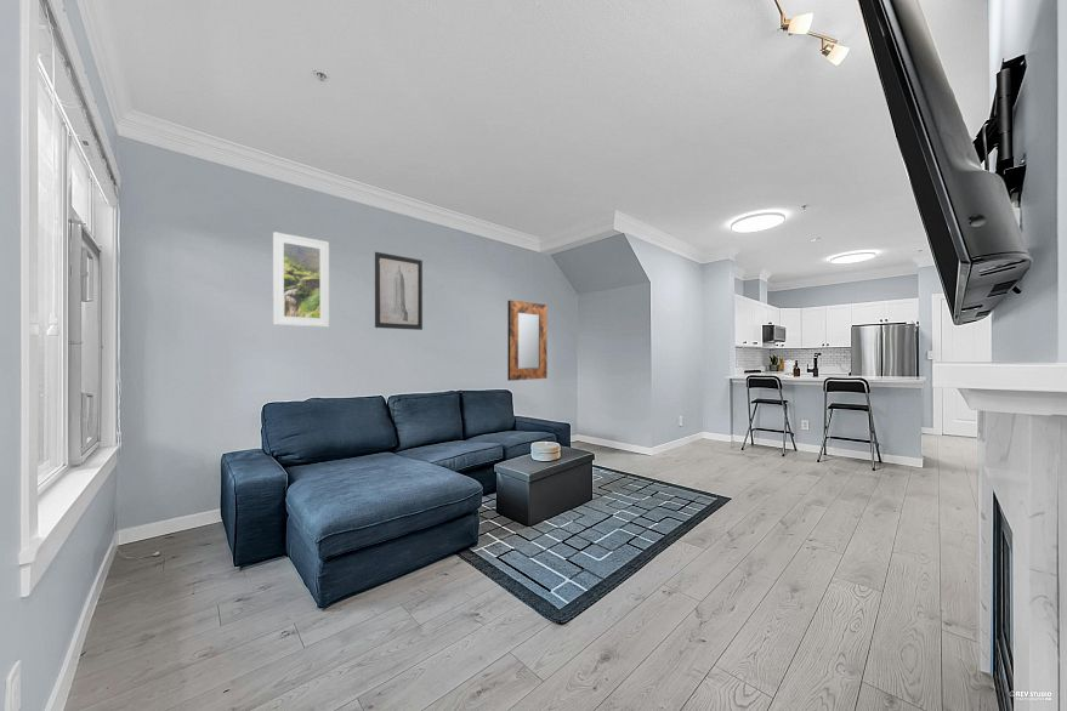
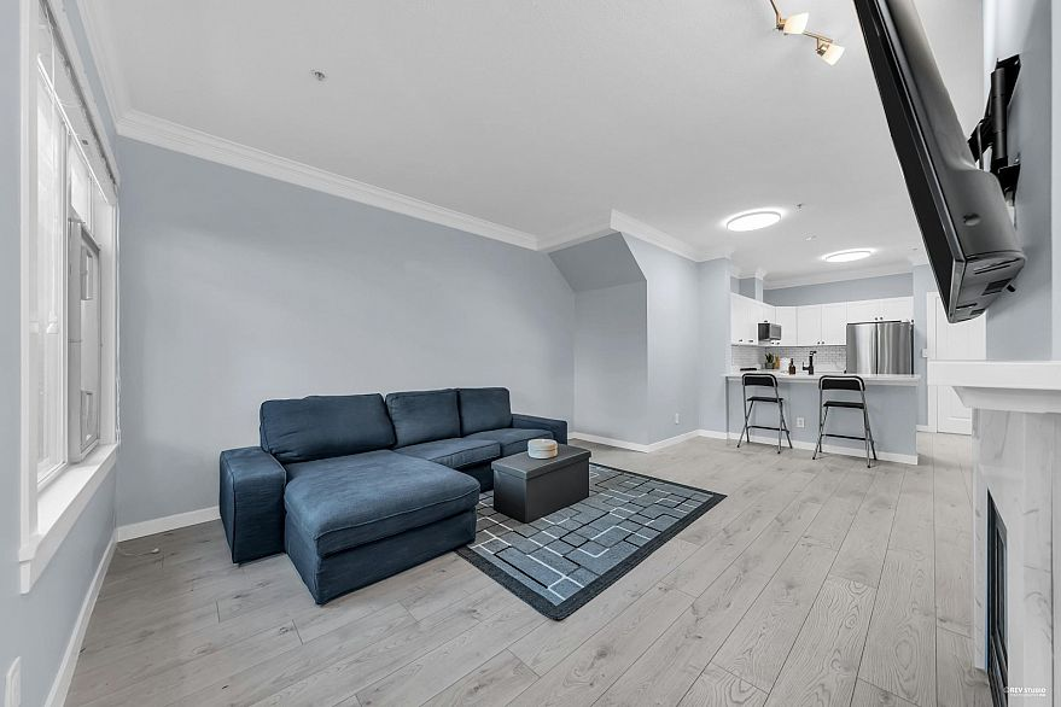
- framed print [272,231,330,329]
- wall art [374,251,424,331]
- home mirror [506,300,549,382]
